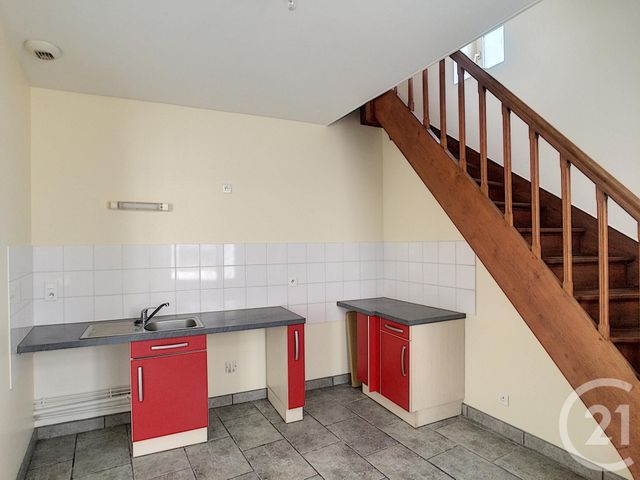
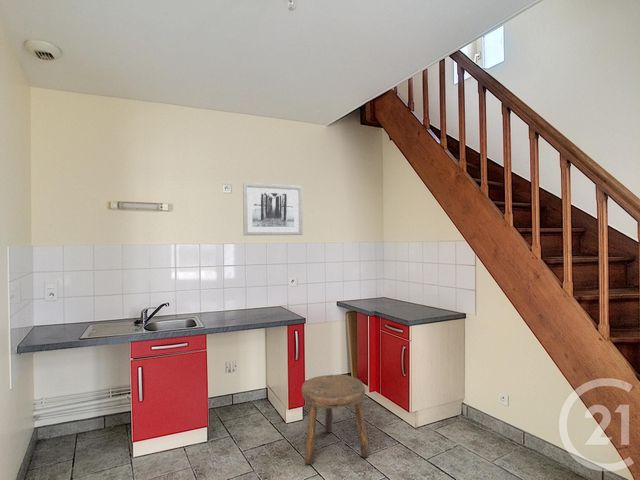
+ stool [301,374,370,465]
+ wall art [242,182,304,236]
